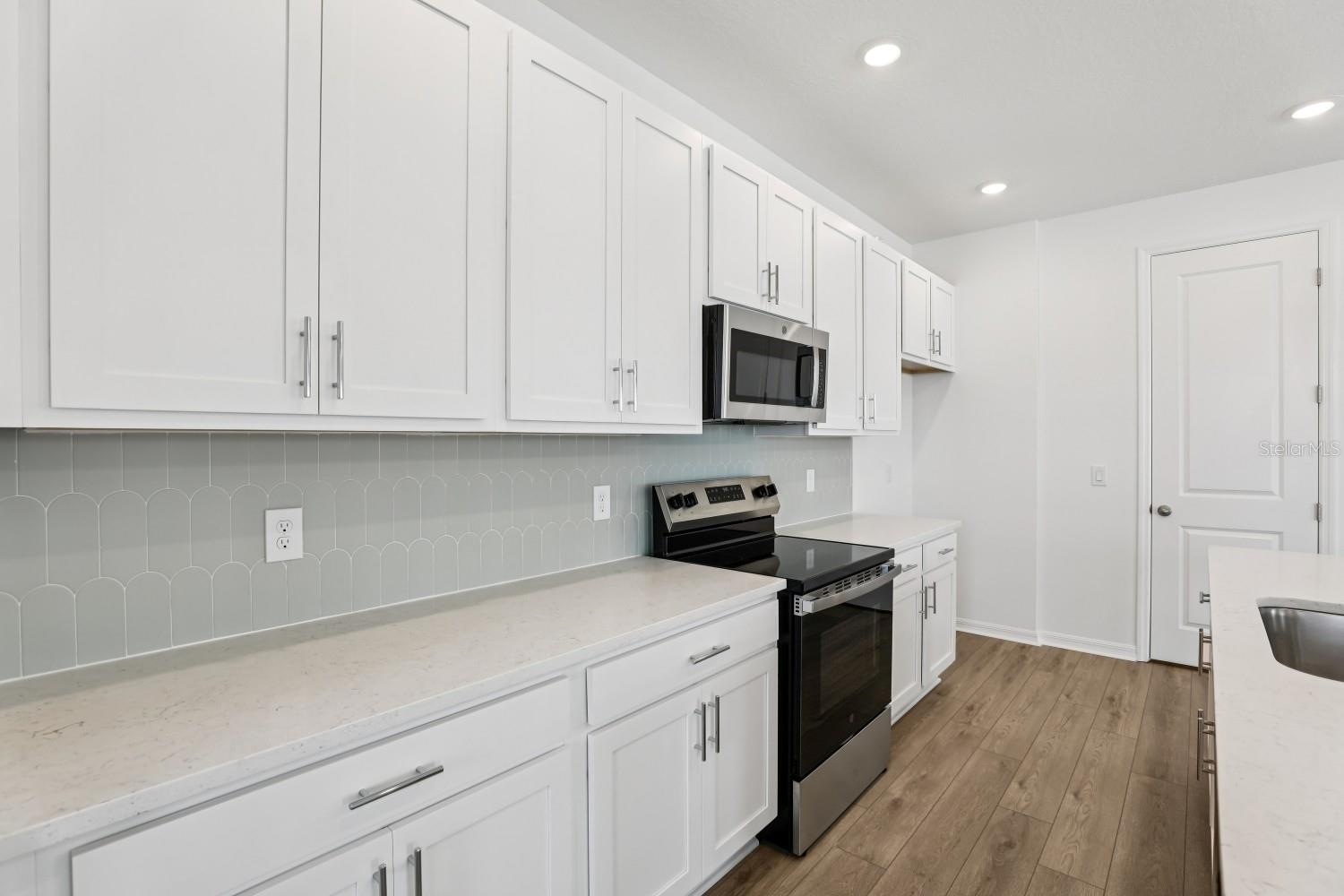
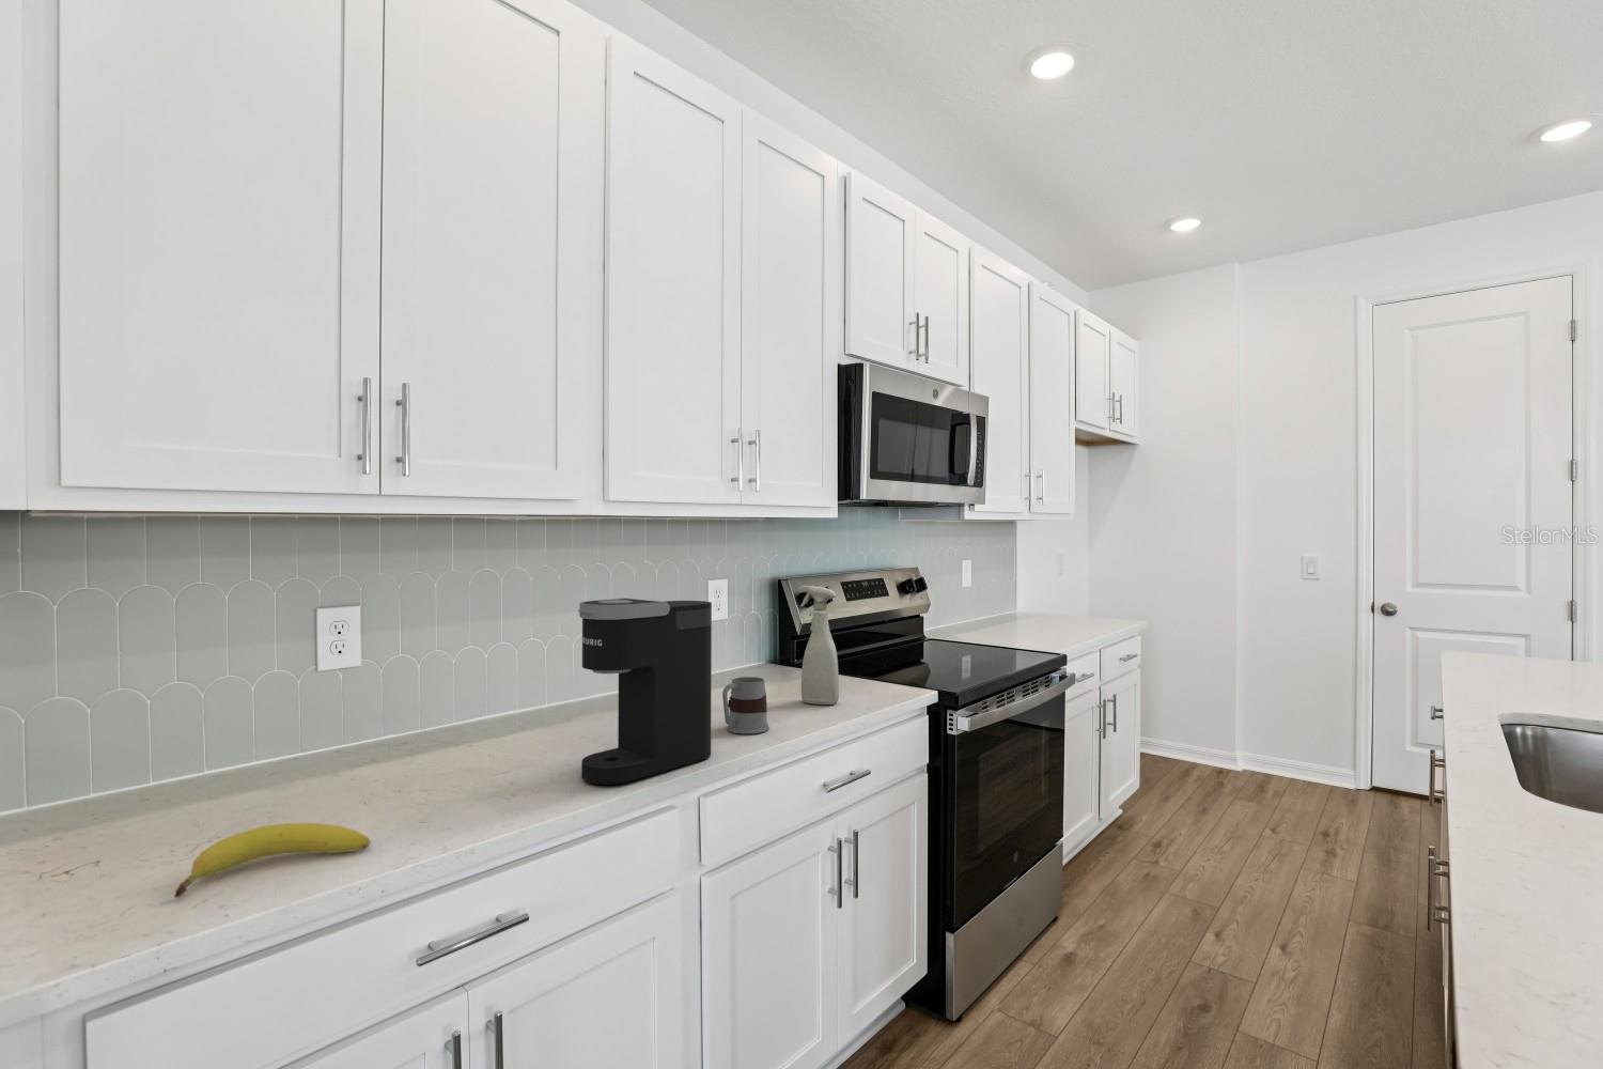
+ mug [722,675,770,735]
+ spray bottle [799,585,840,705]
+ coffee maker [577,598,713,786]
+ fruit [173,822,371,900]
